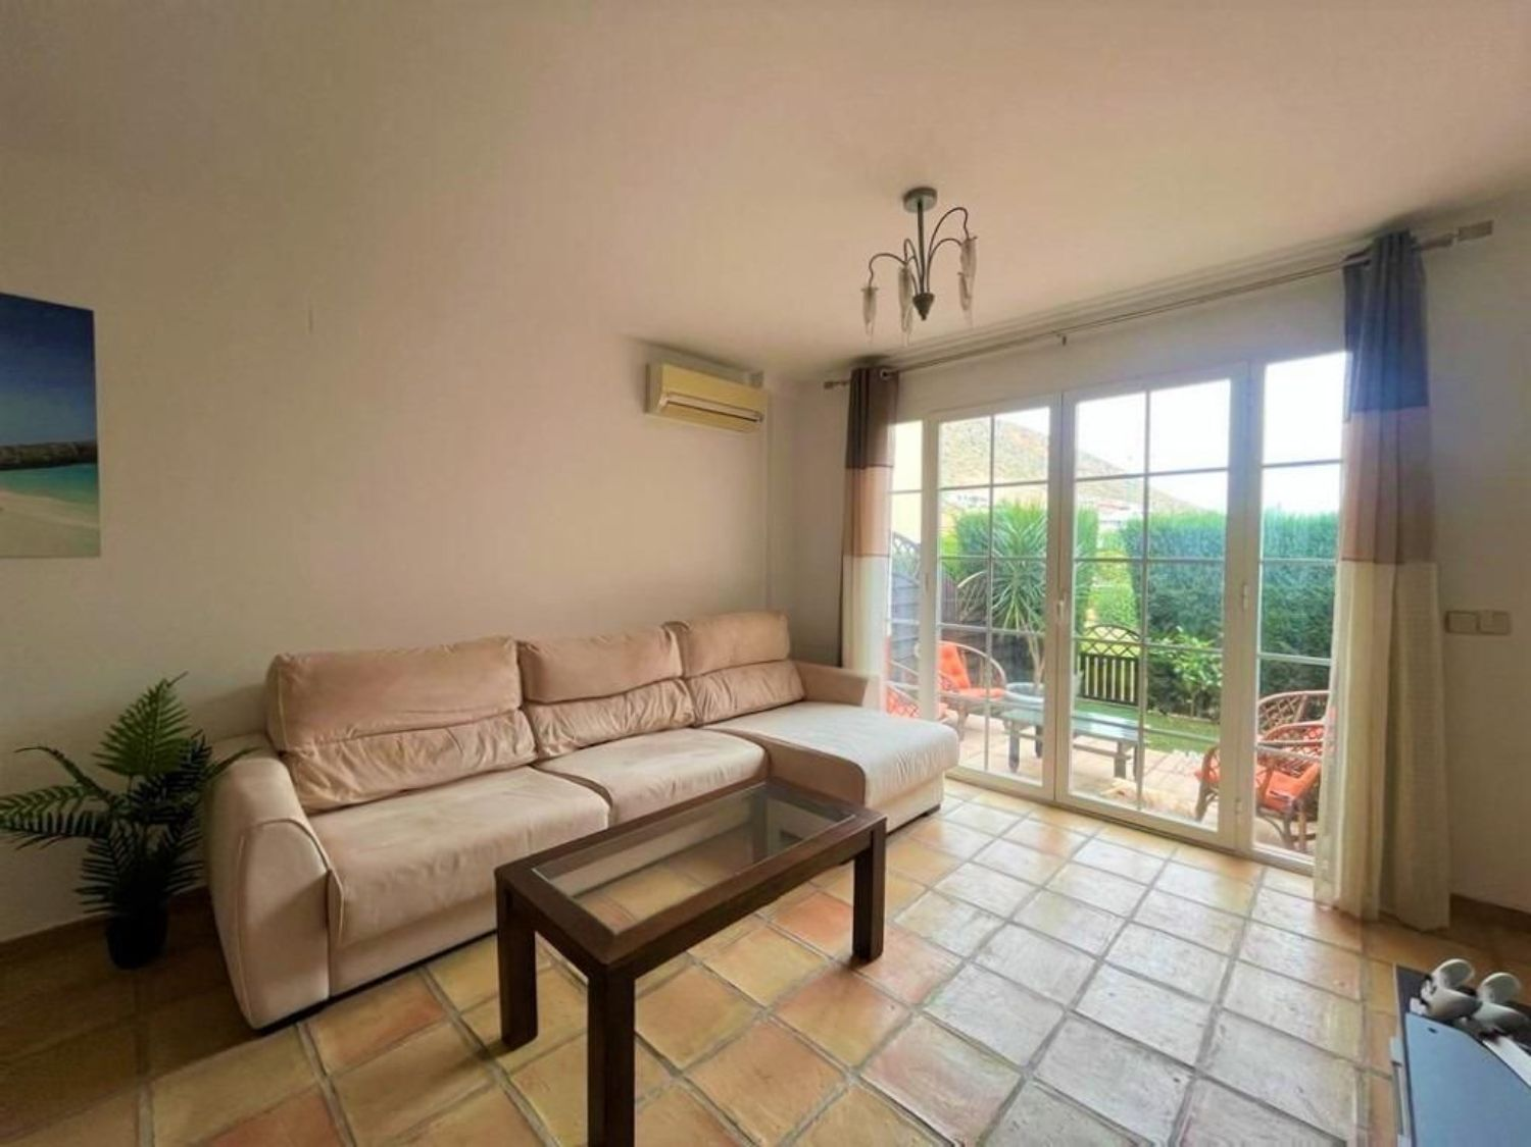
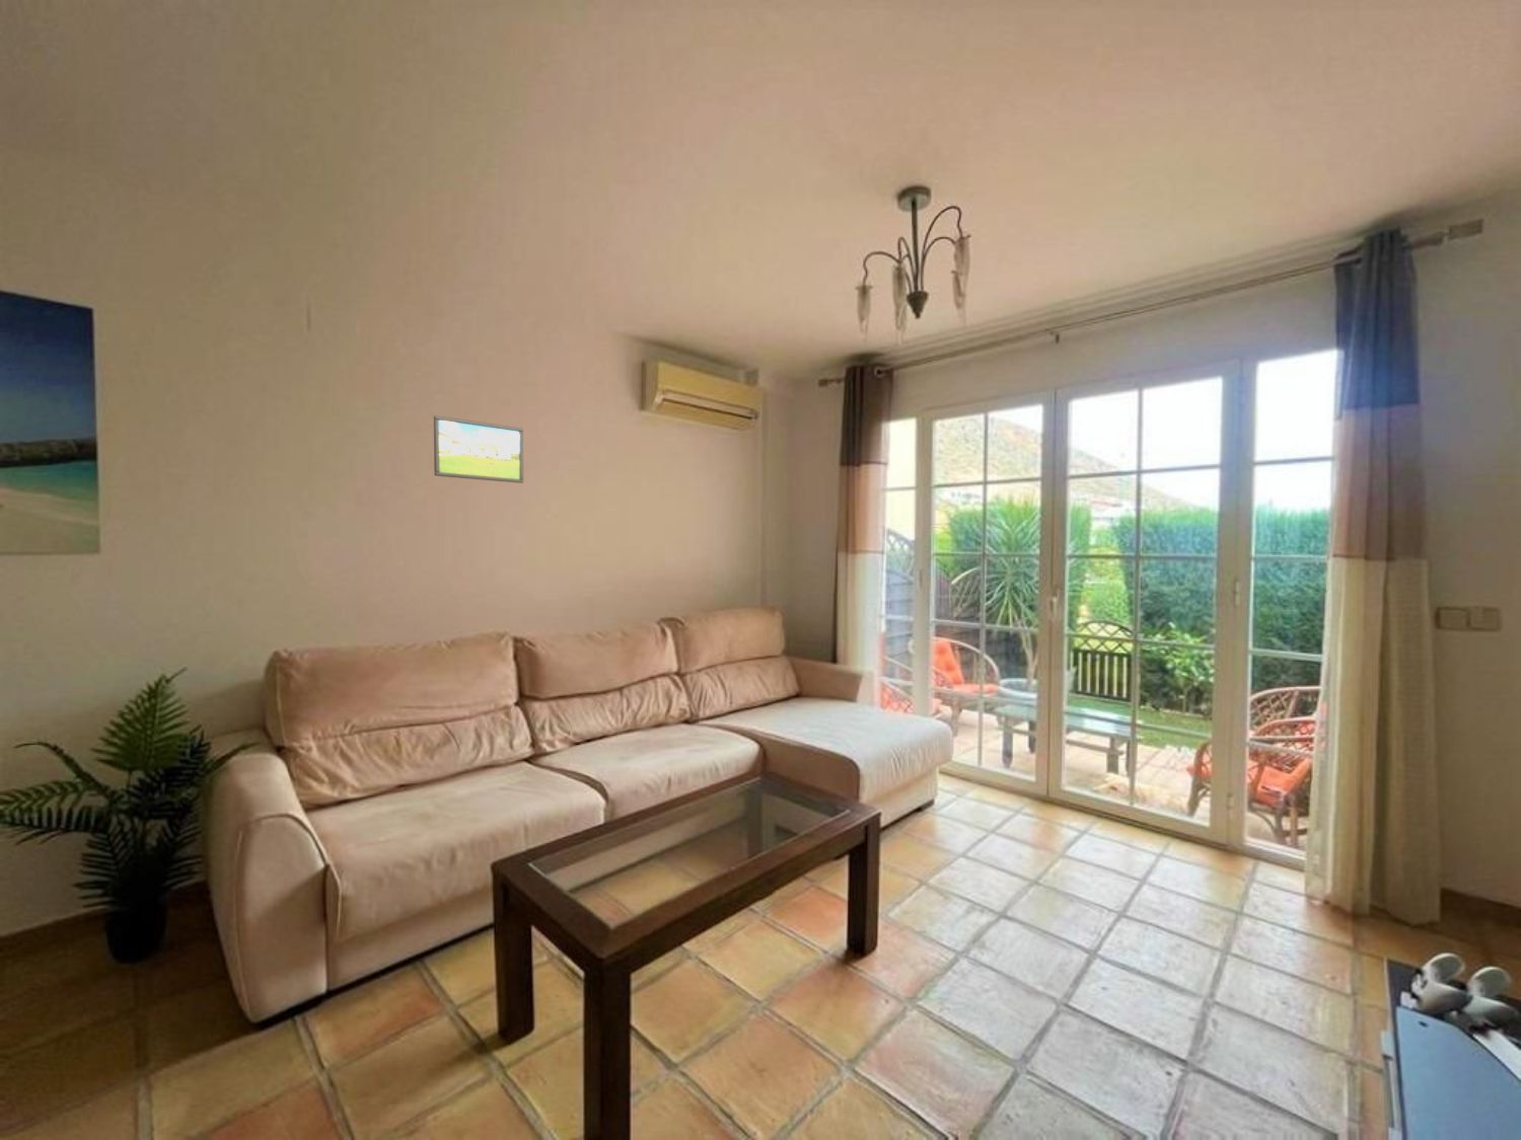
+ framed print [434,414,525,484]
